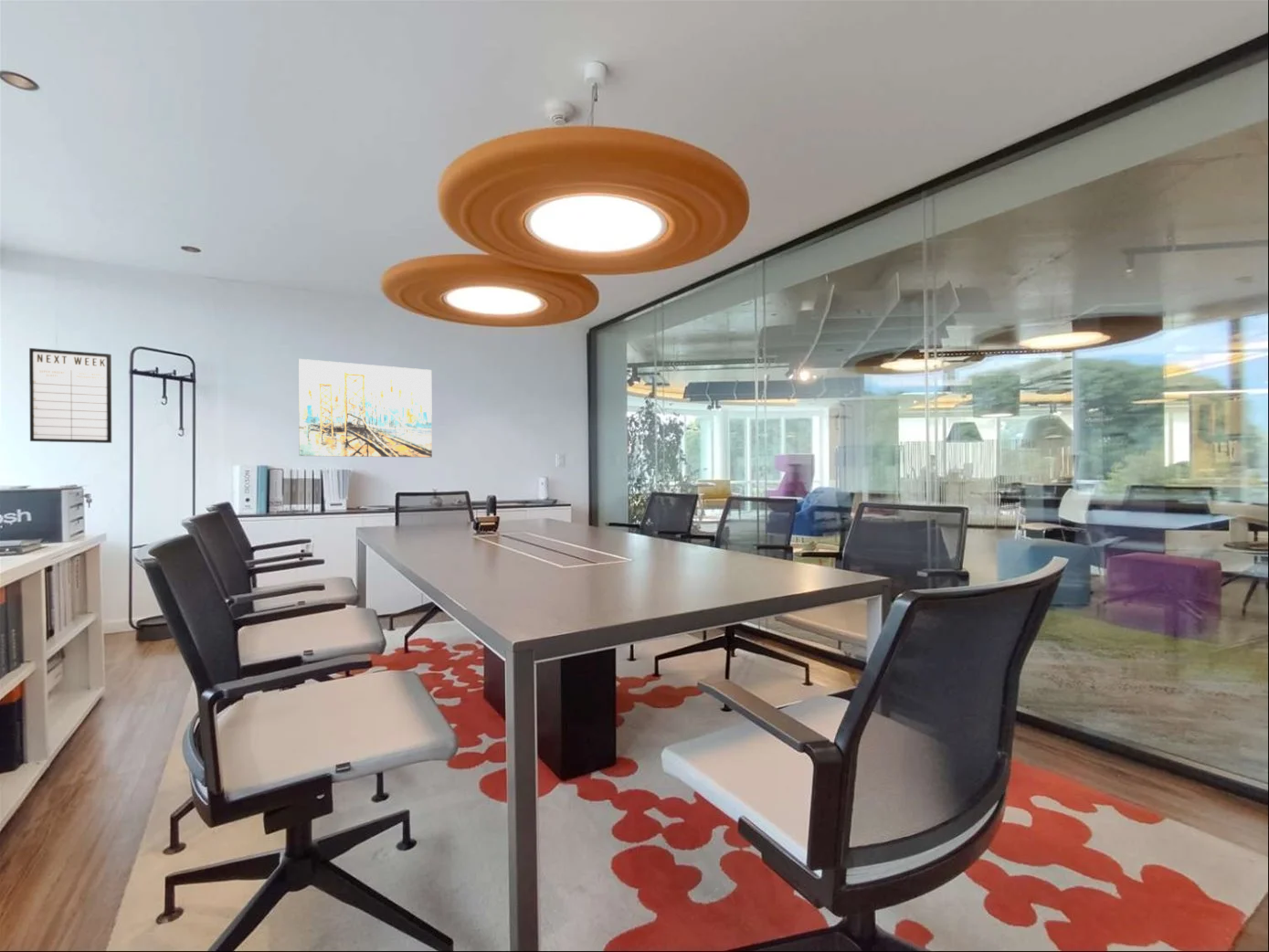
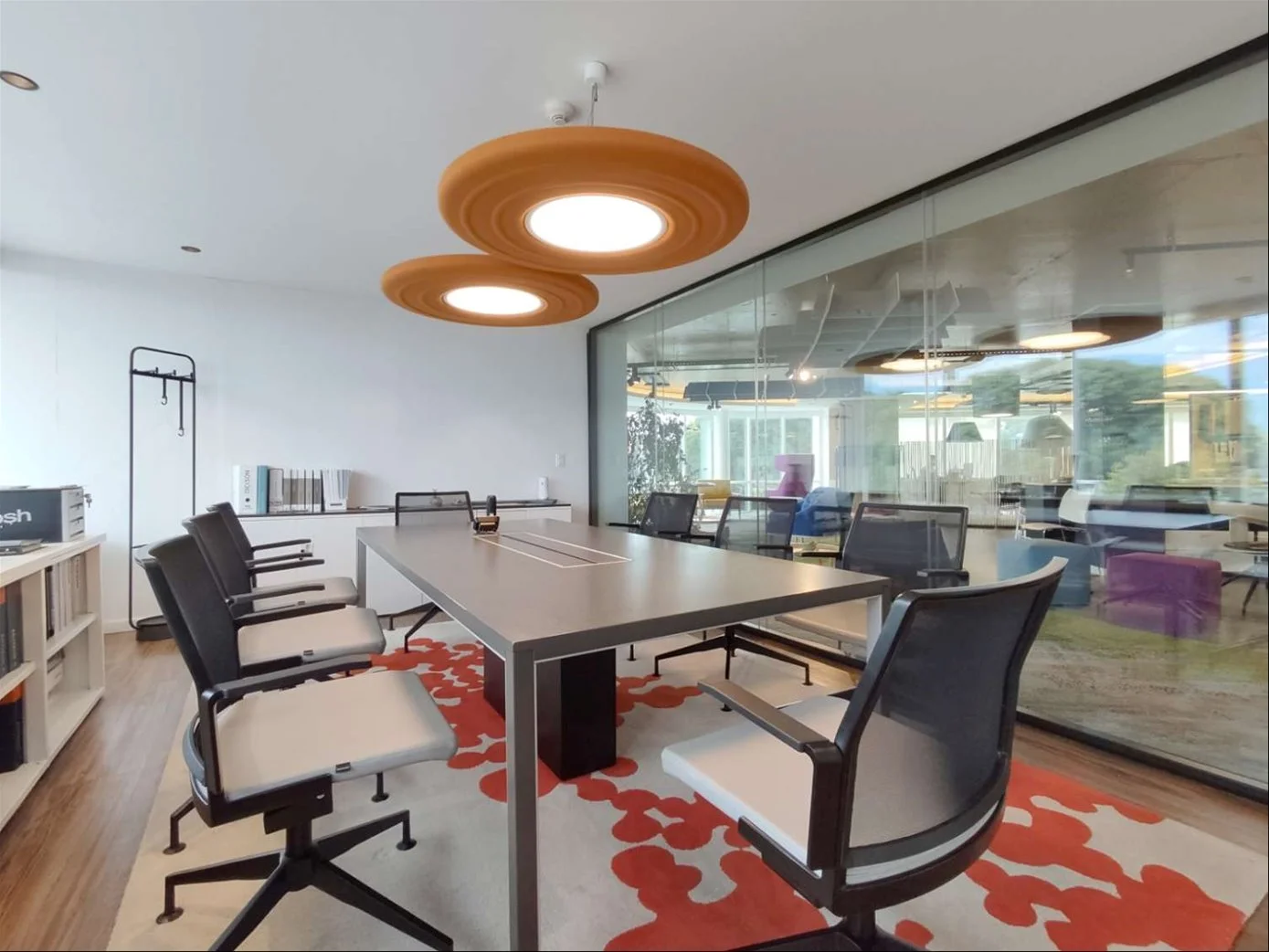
- writing board [28,347,112,444]
- wall art [298,358,433,459]
